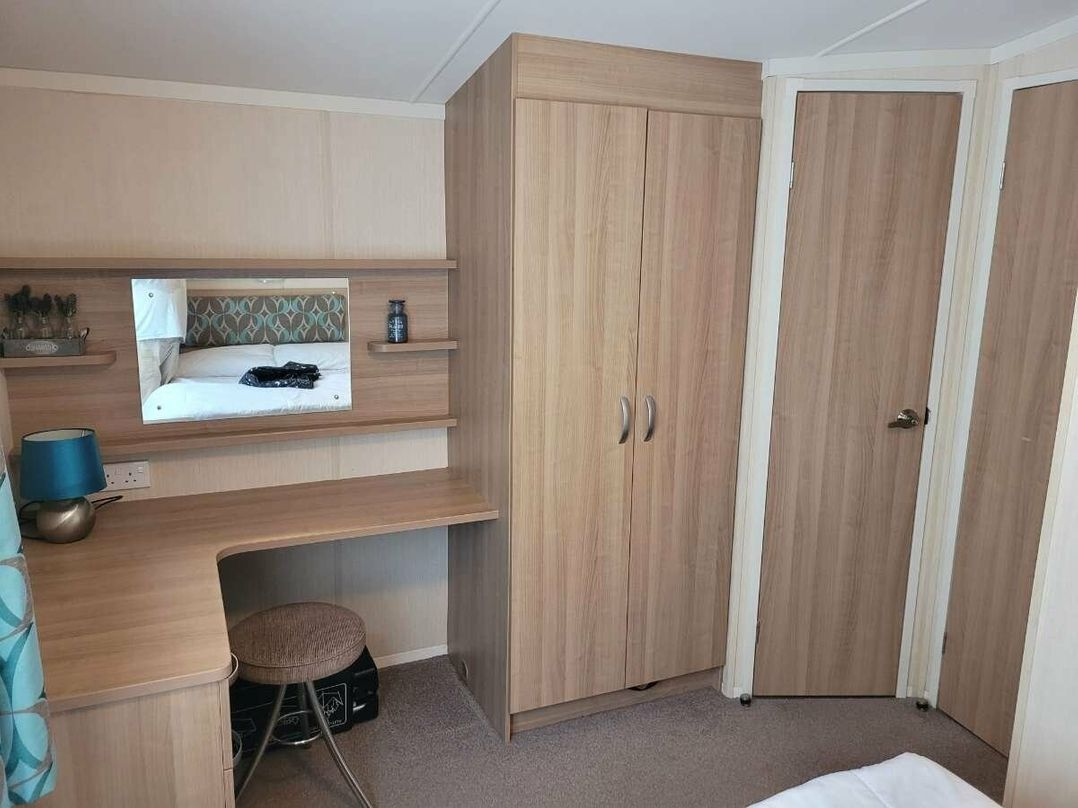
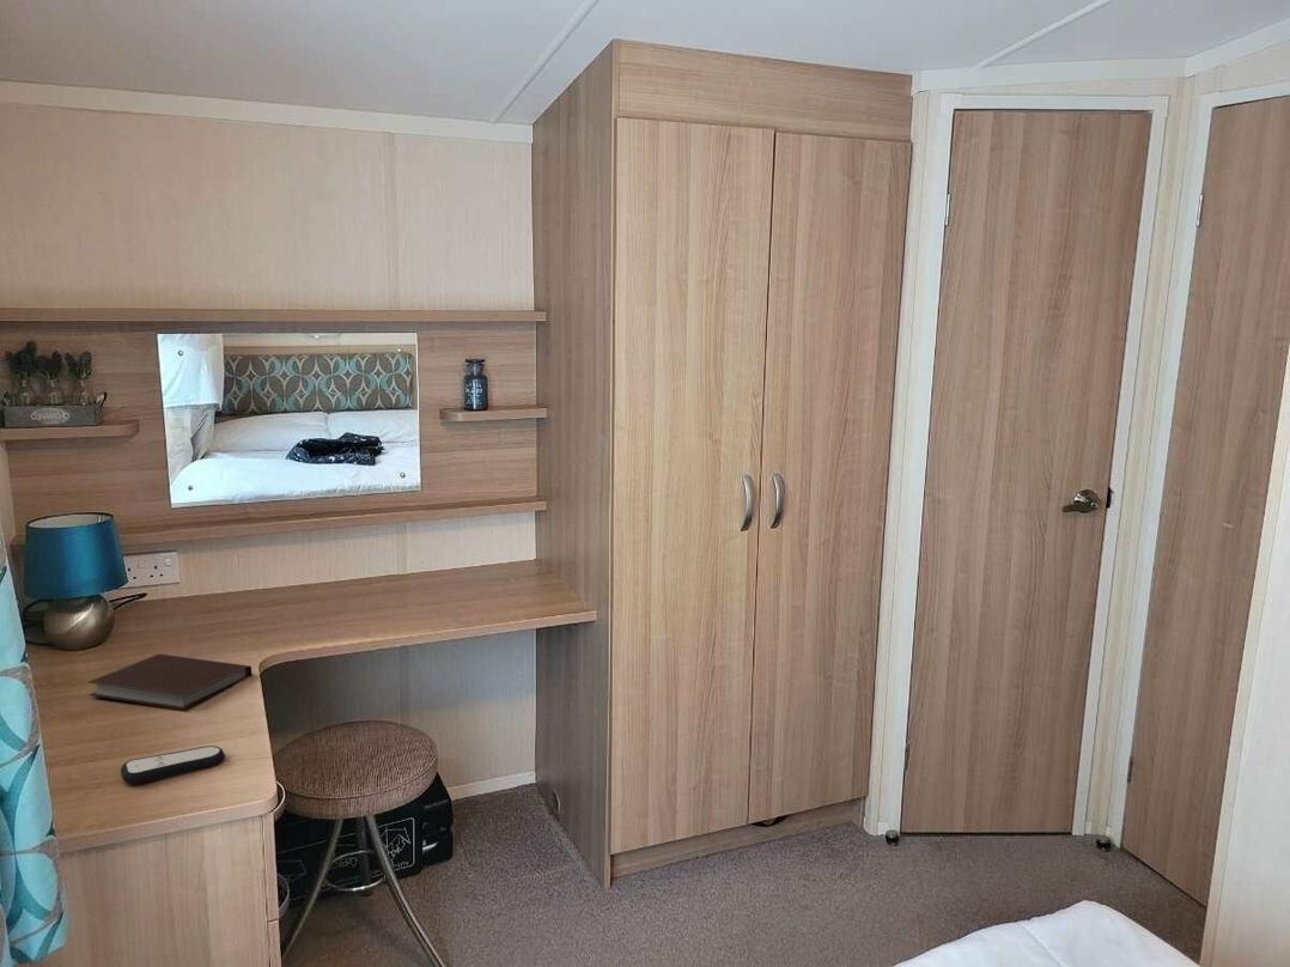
+ notebook [87,653,252,711]
+ remote control [120,744,226,785]
